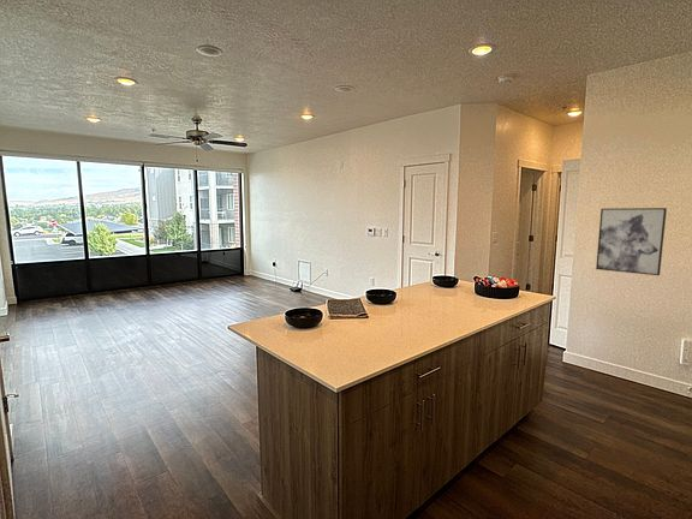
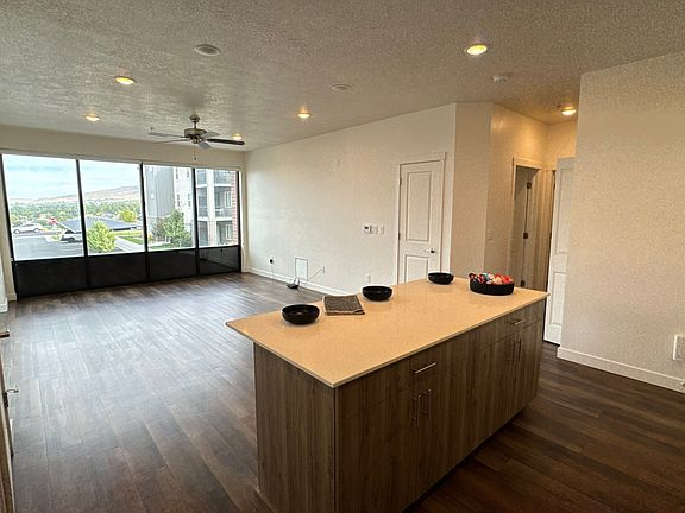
- wall art [595,207,668,276]
